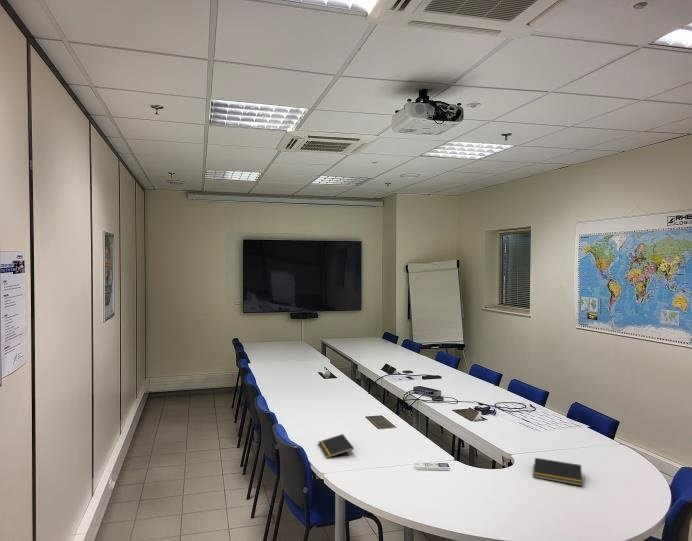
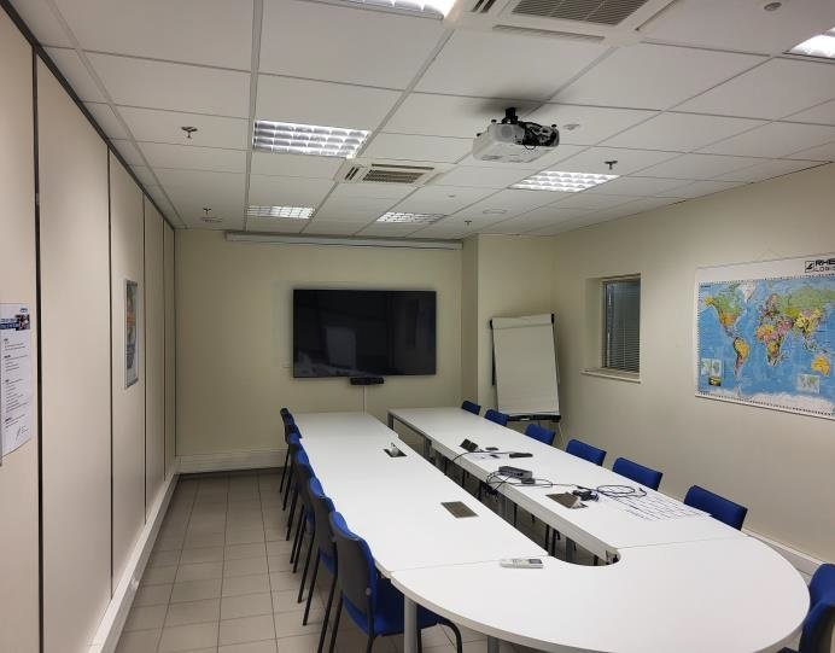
- notepad [532,457,583,487]
- notepad [318,433,355,459]
